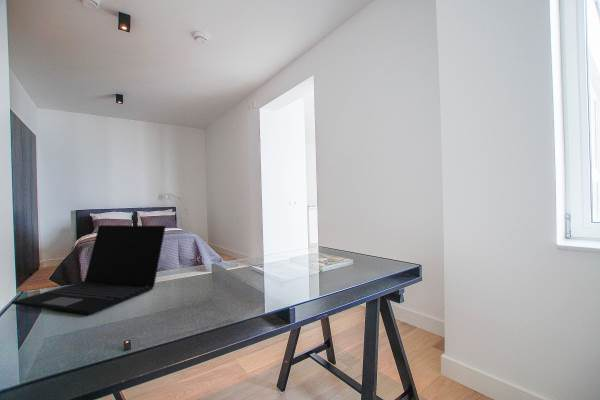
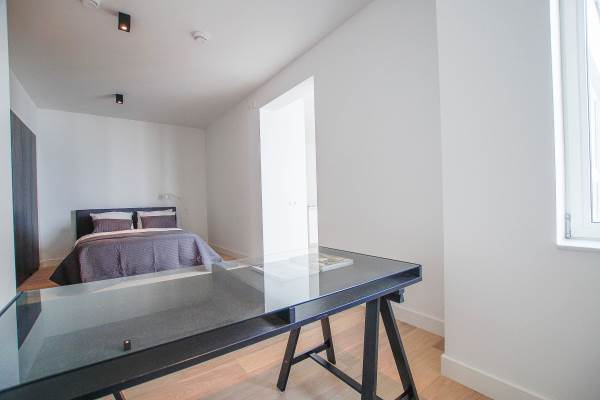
- laptop [11,224,167,316]
